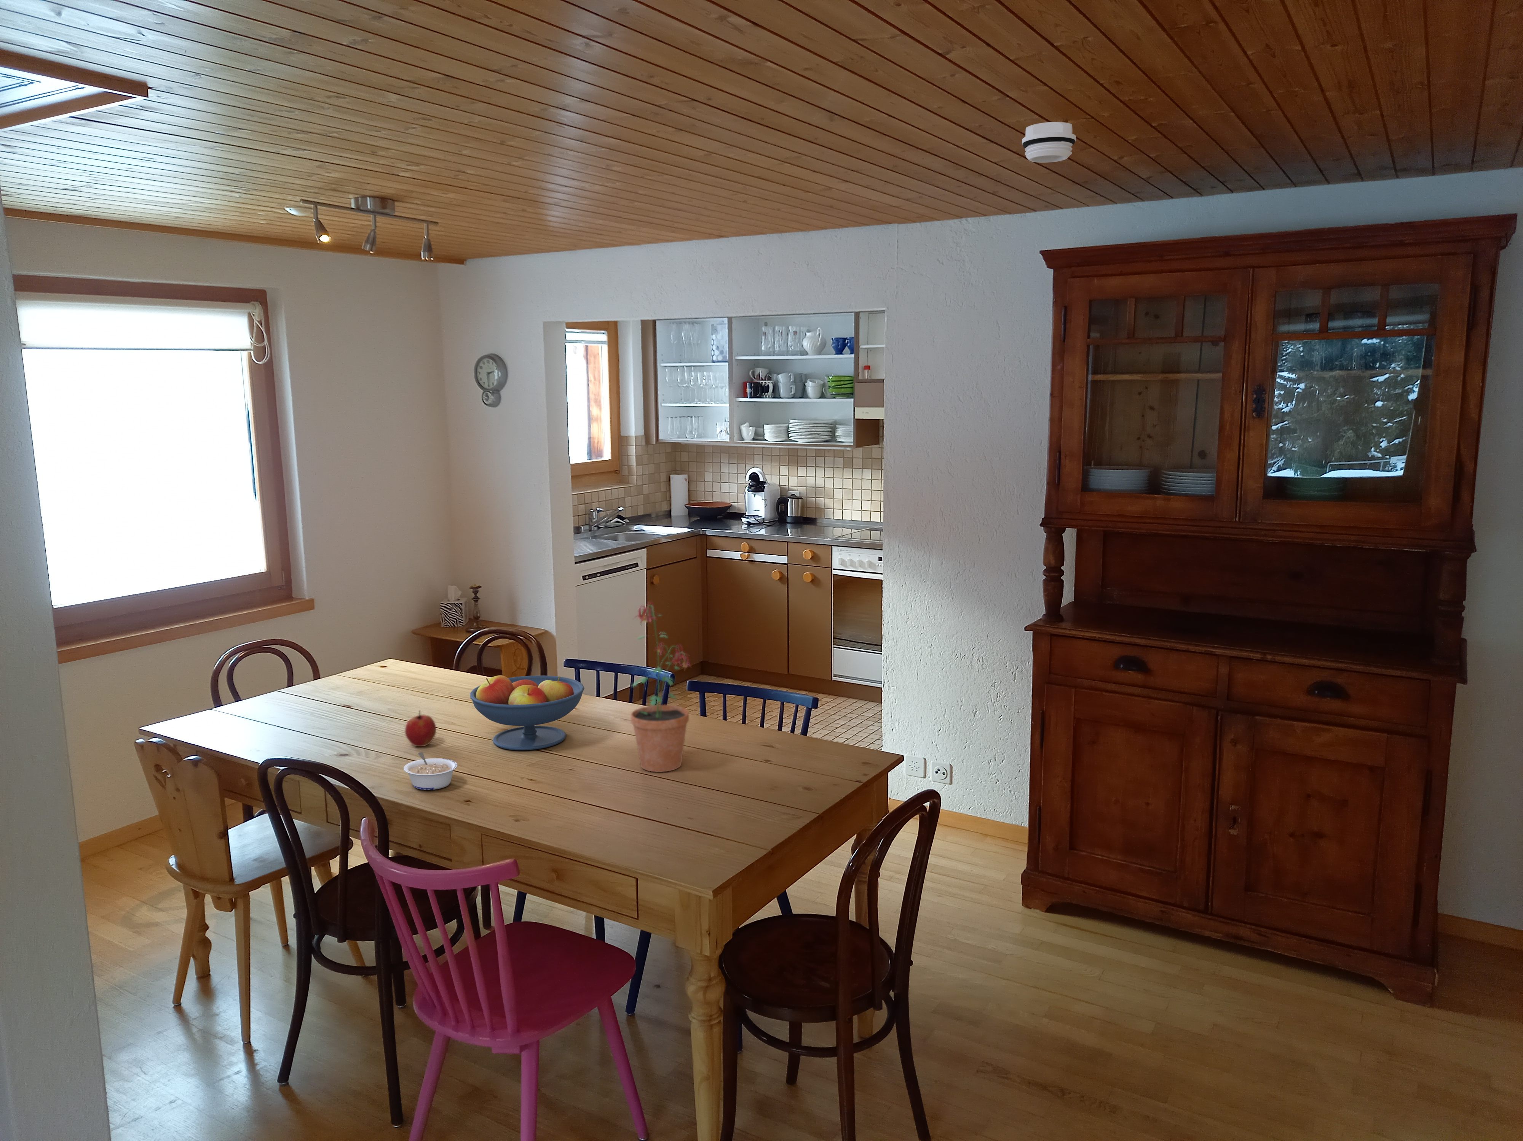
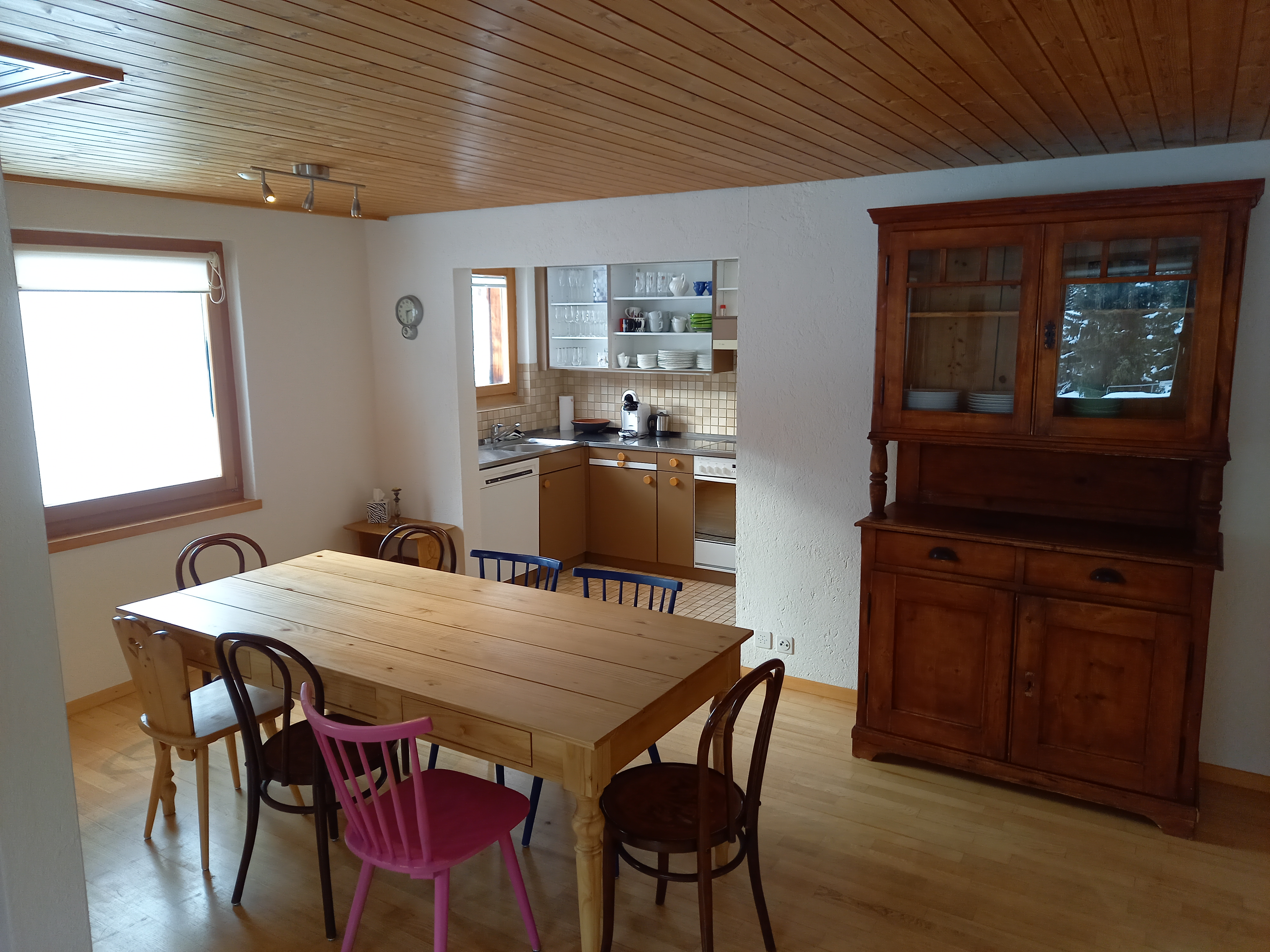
- smoke detector [1022,122,1077,163]
- potted plant [630,602,692,773]
- fruit bowl [469,675,585,750]
- legume [403,751,458,790]
- apple [405,710,437,747]
